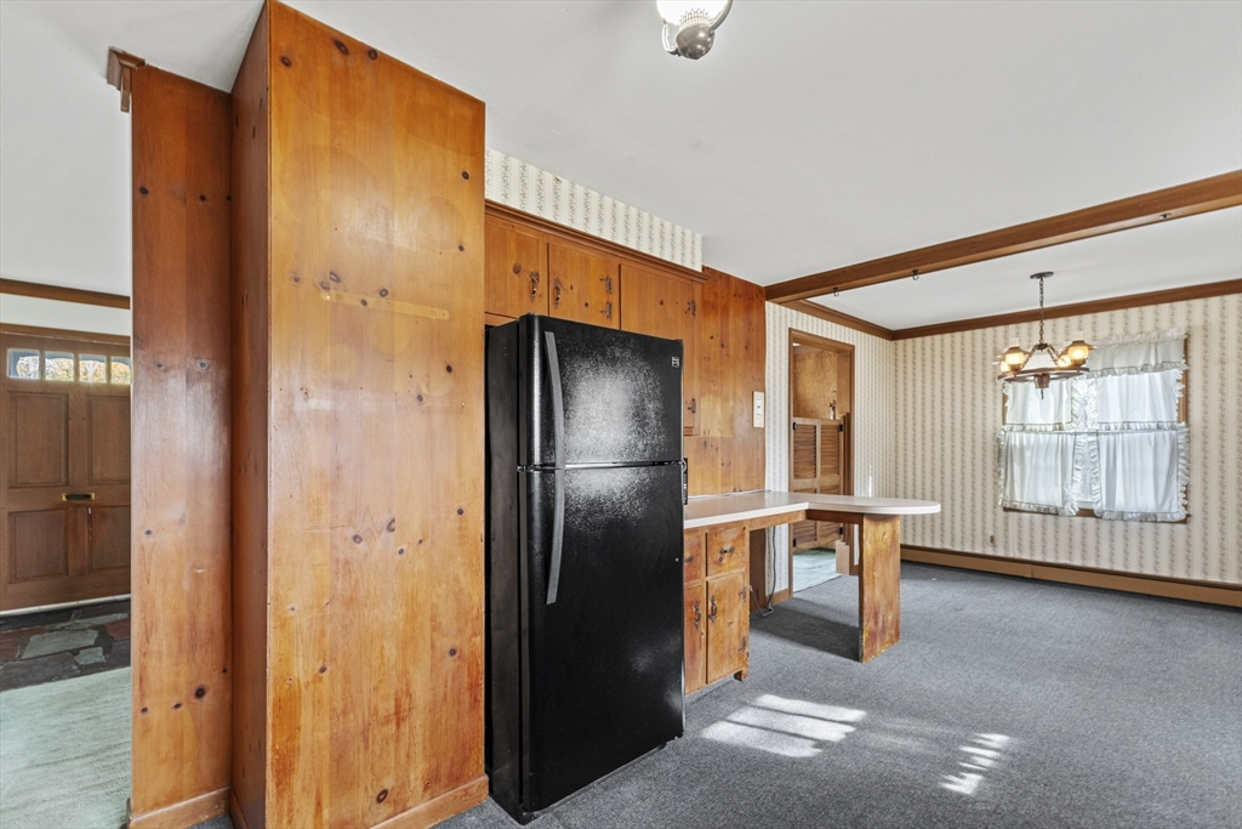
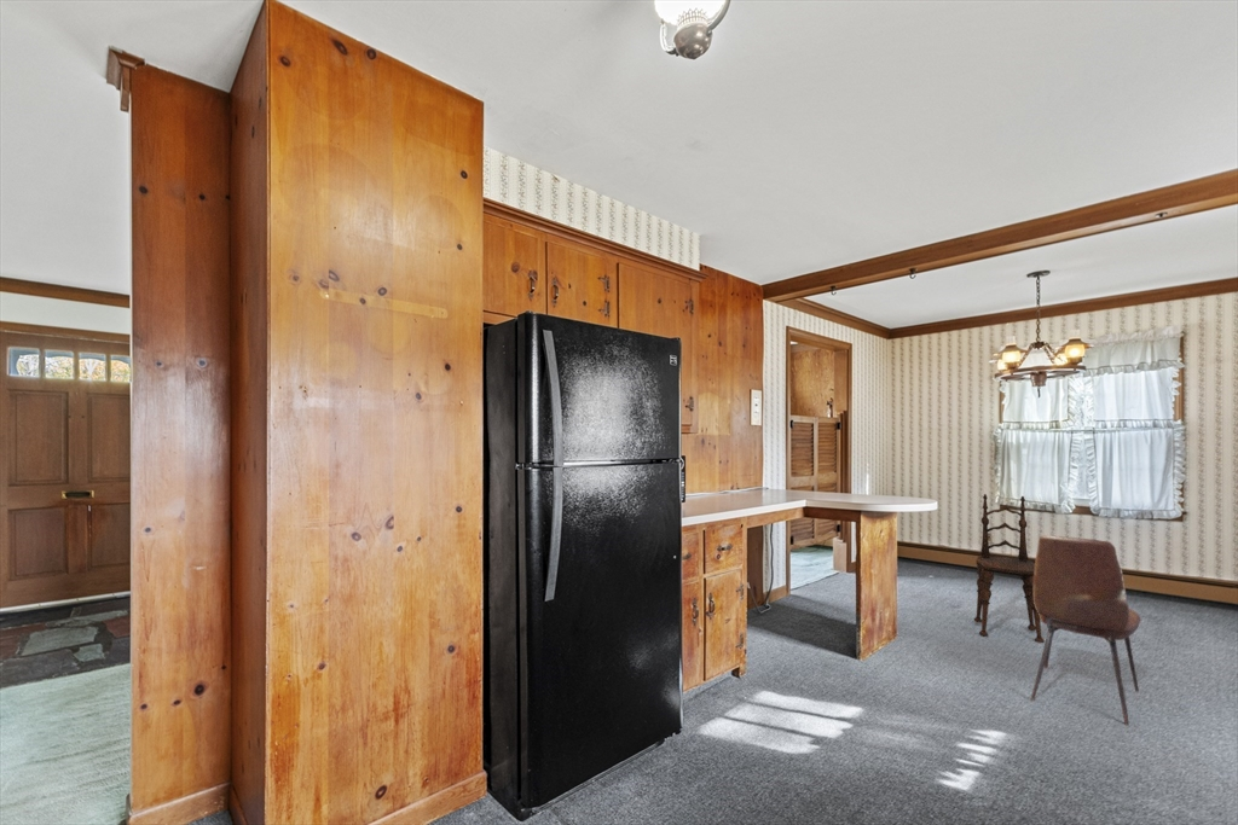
+ dining chair [1030,534,1142,727]
+ dining chair [973,493,1046,644]
